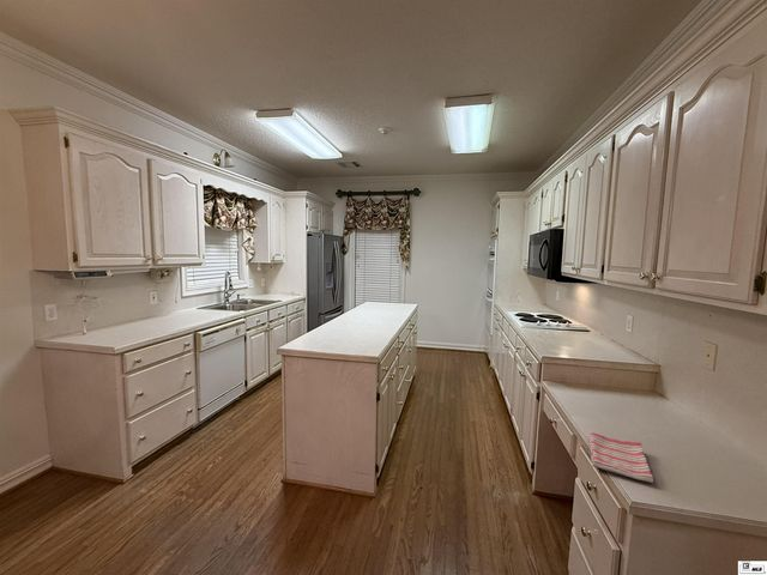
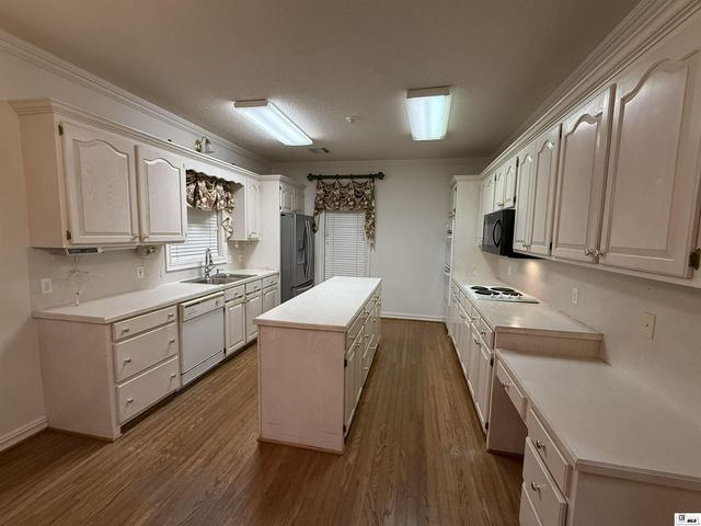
- dish towel [588,431,654,484]
